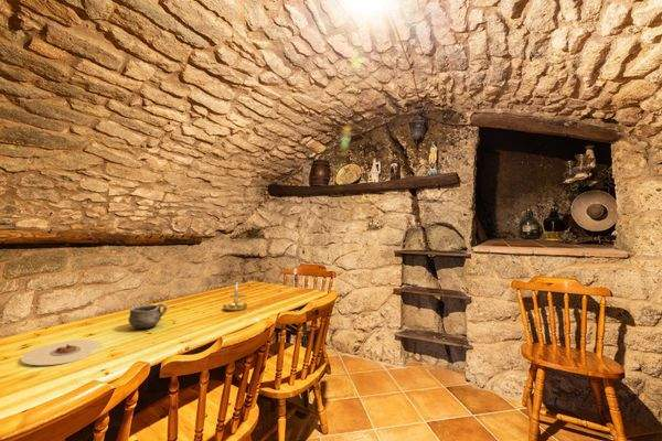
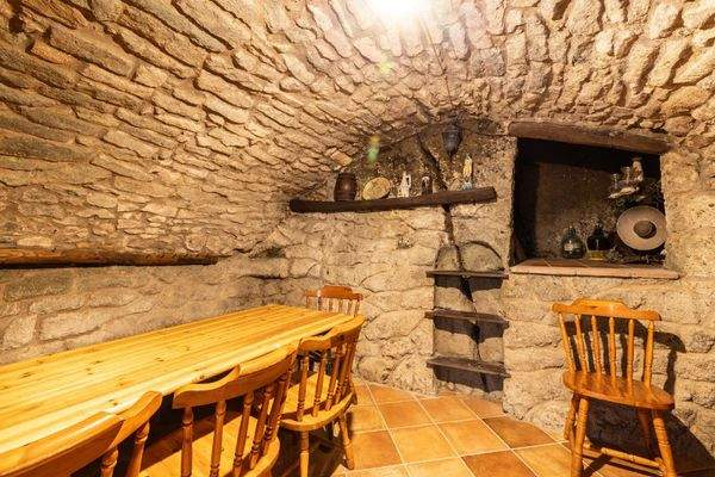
- candle holder [222,282,248,312]
- bowl [127,302,169,330]
- plate [20,340,104,366]
